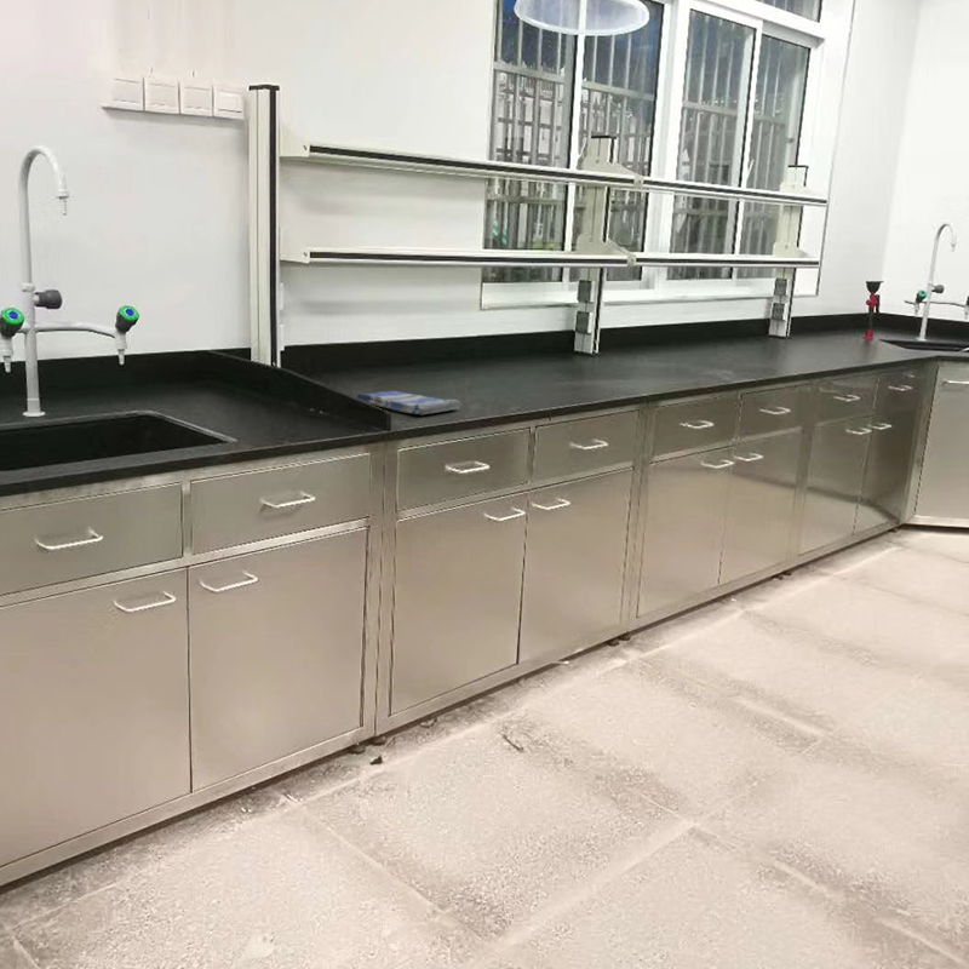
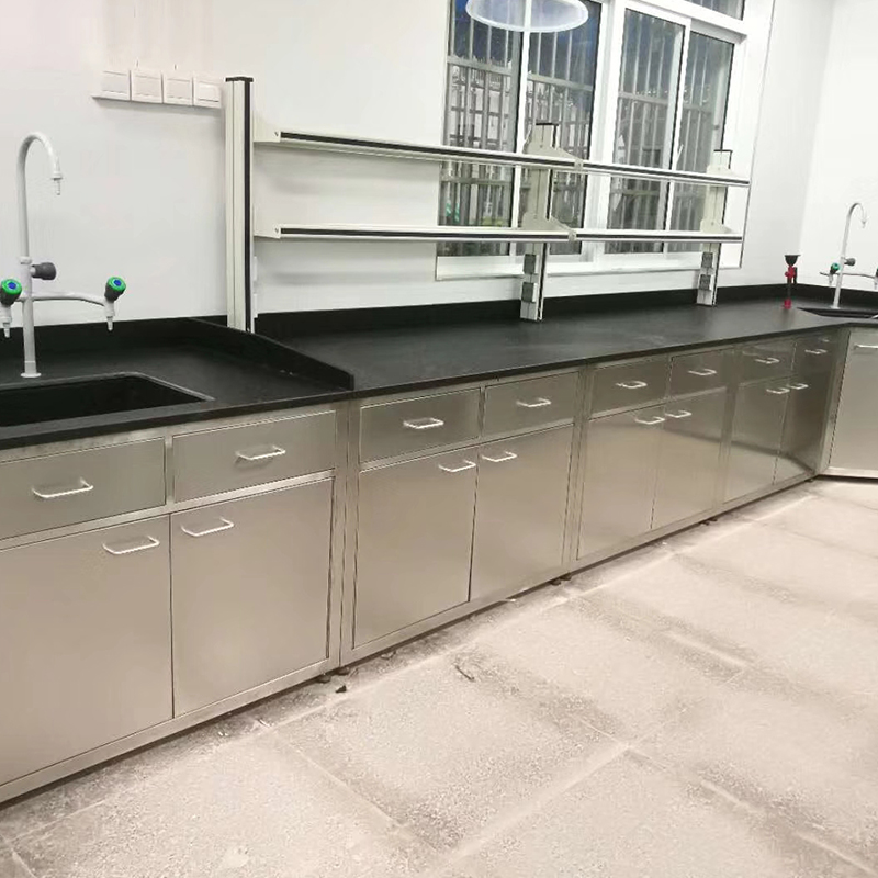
- dish towel [356,390,461,415]
